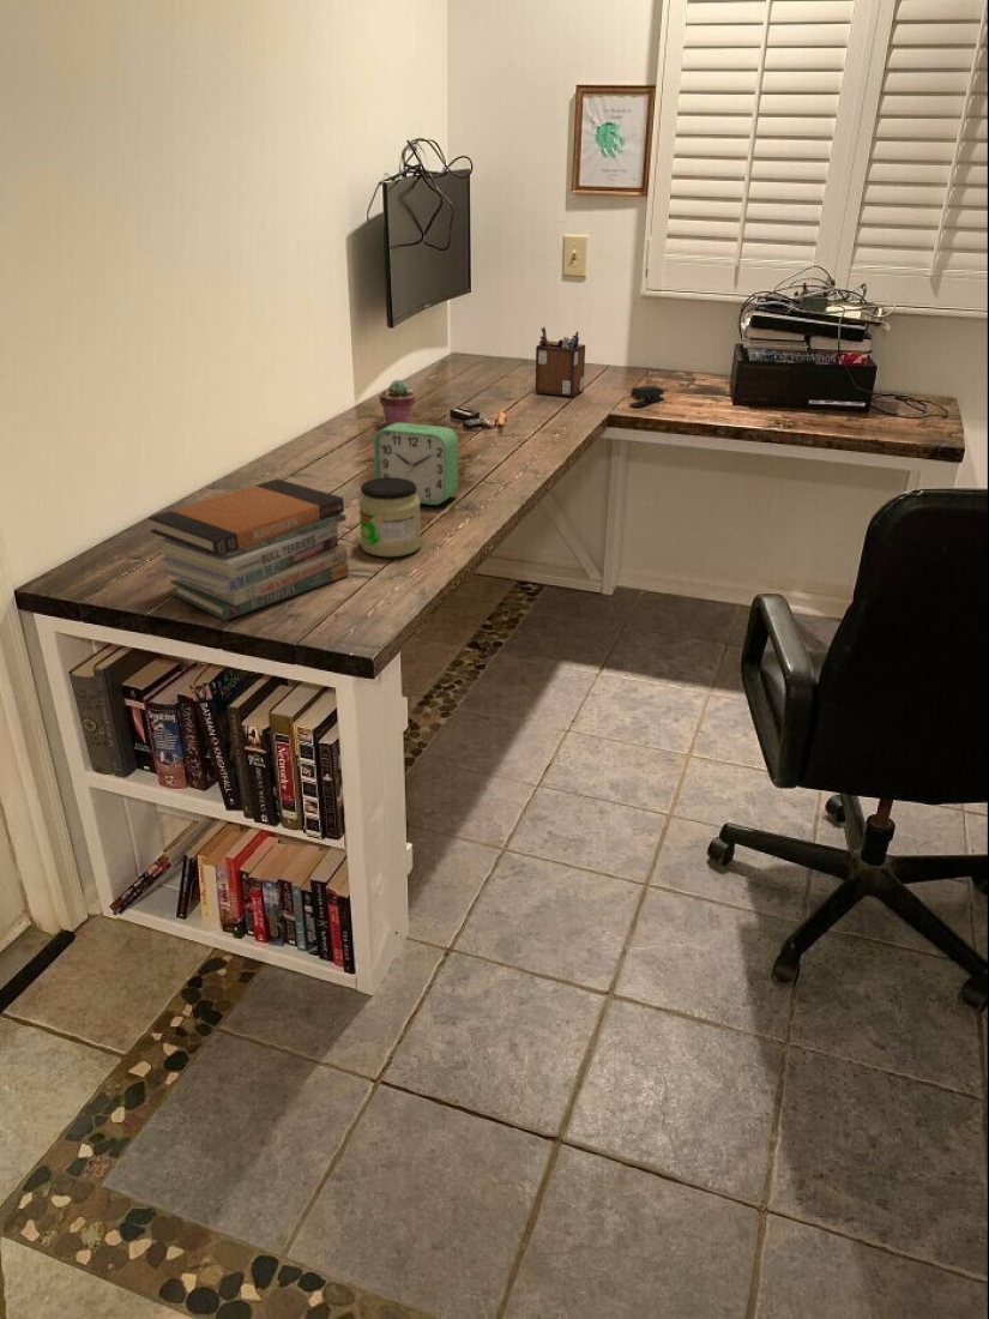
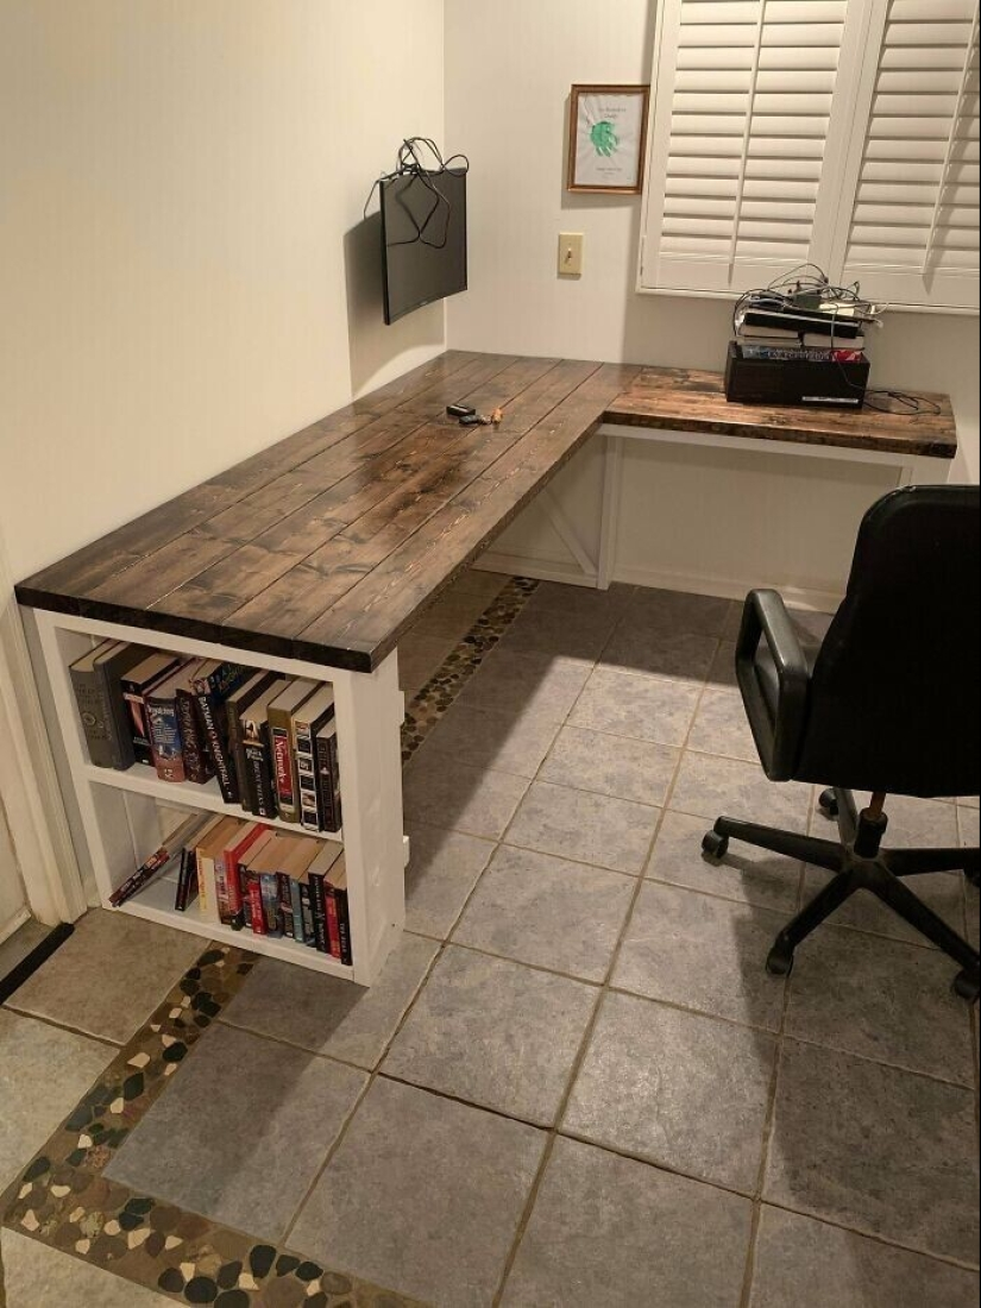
- book stack [147,477,350,621]
- jar [357,477,422,558]
- stapler [628,385,665,408]
- potted succulent [379,379,416,427]
- alarm clock [373,422,459,506]
- desk organizer [535,326,586,398]
